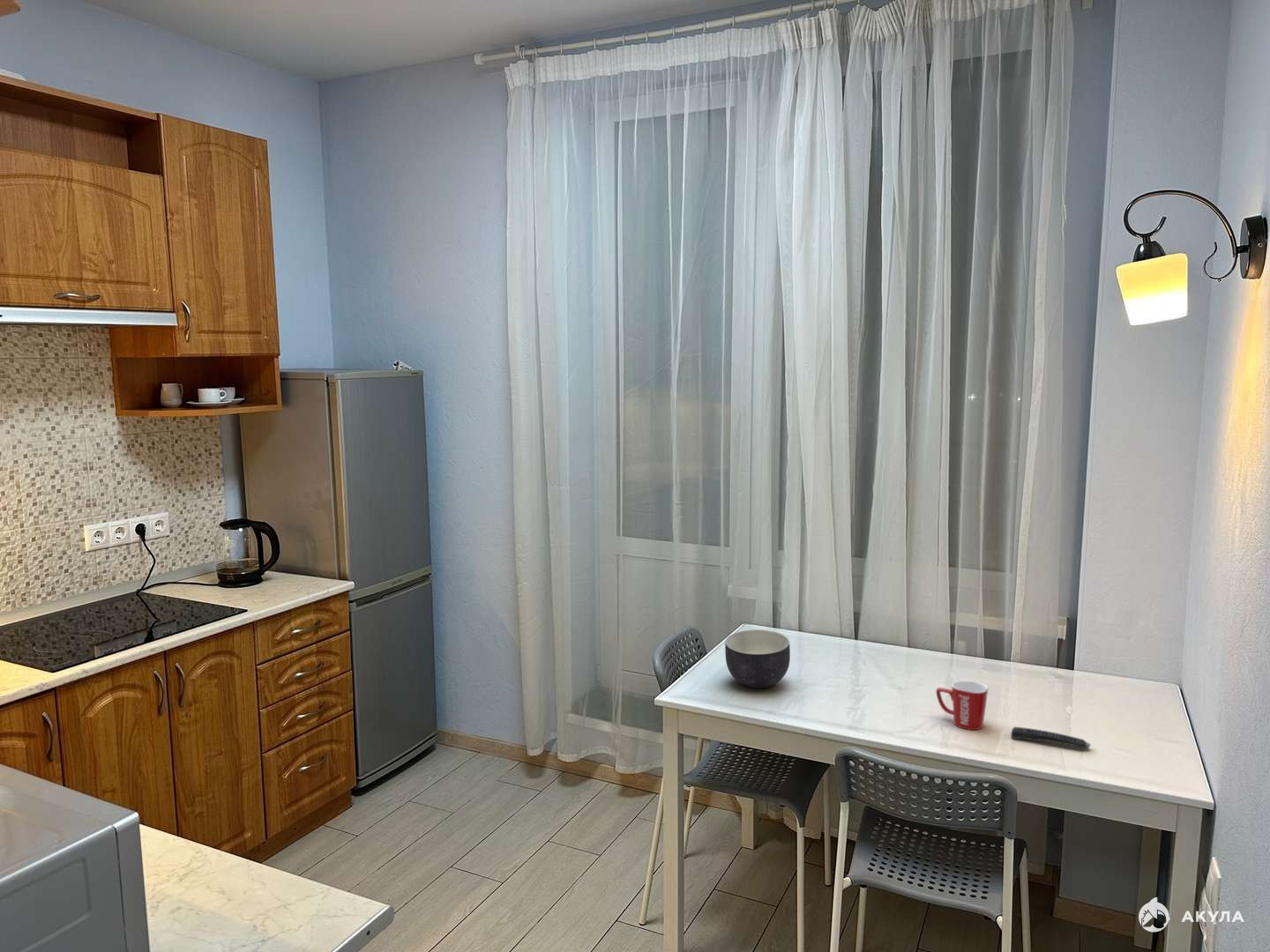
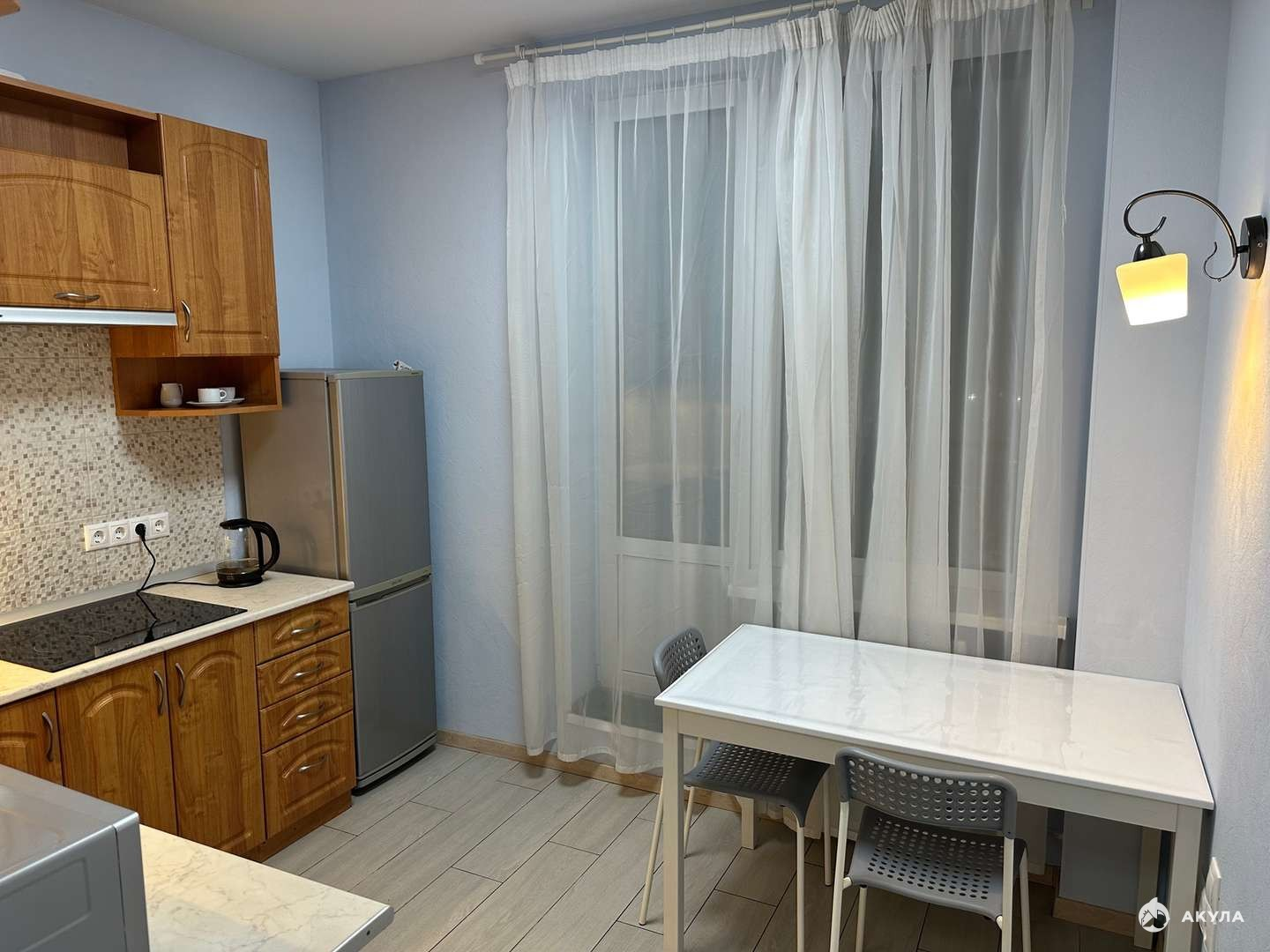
- mug [935,679,989,731]
- remote control [1010,726,1091,749]
- bowl [724,628,791,689]
